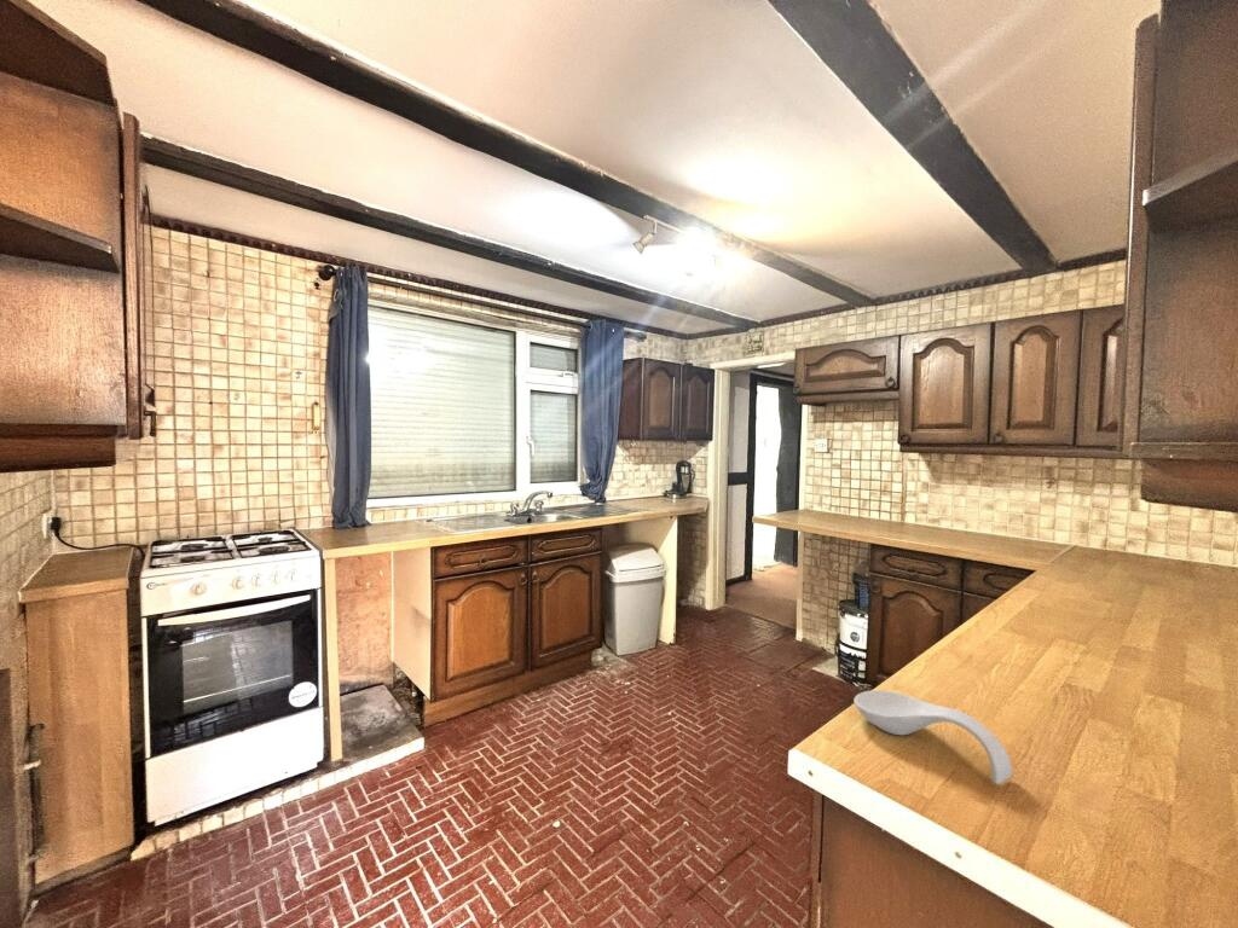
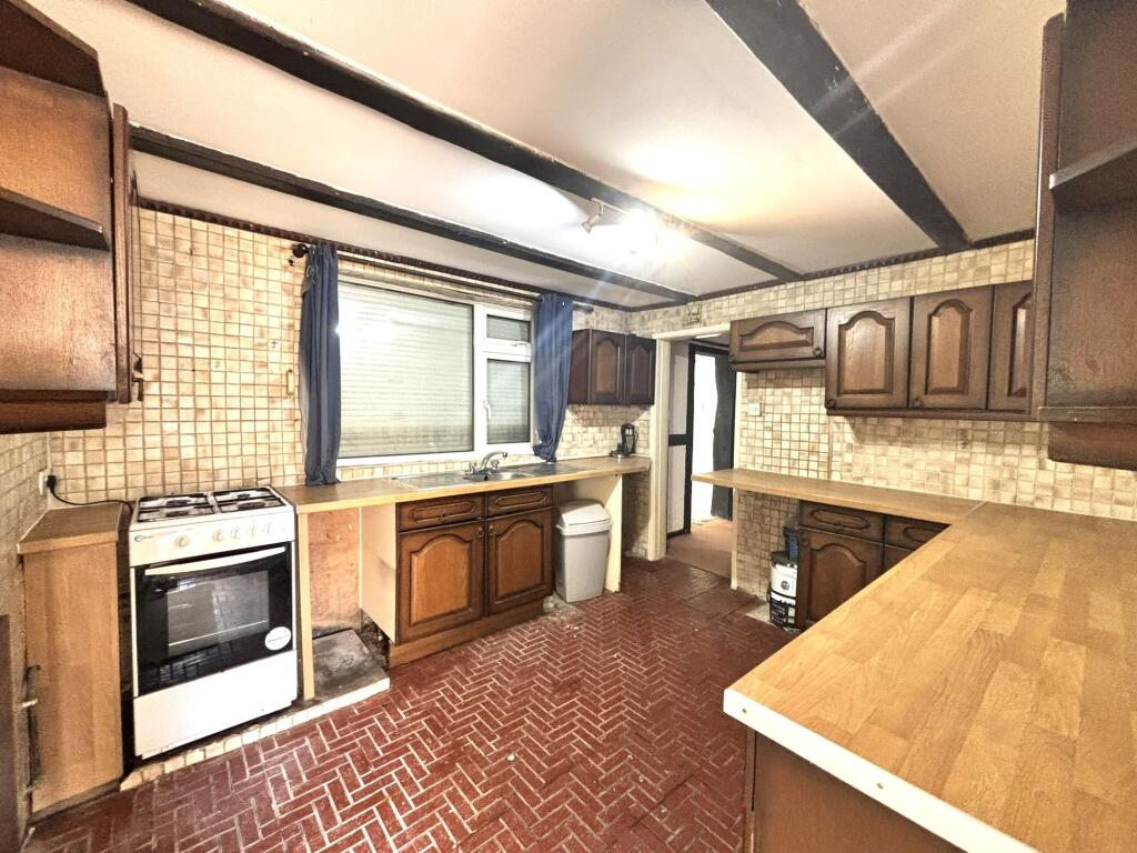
- spoon rest [852,689,1013,785]
